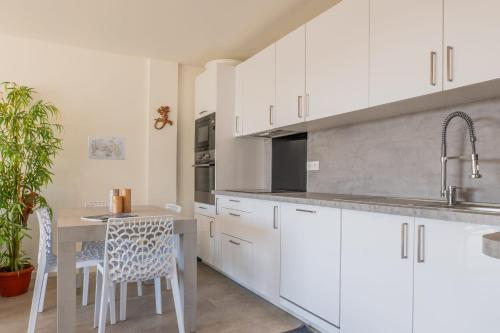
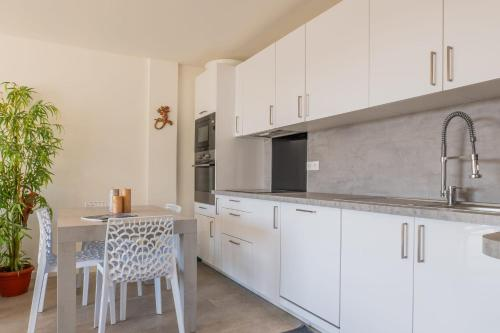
- wall art [87,135,126,161]
